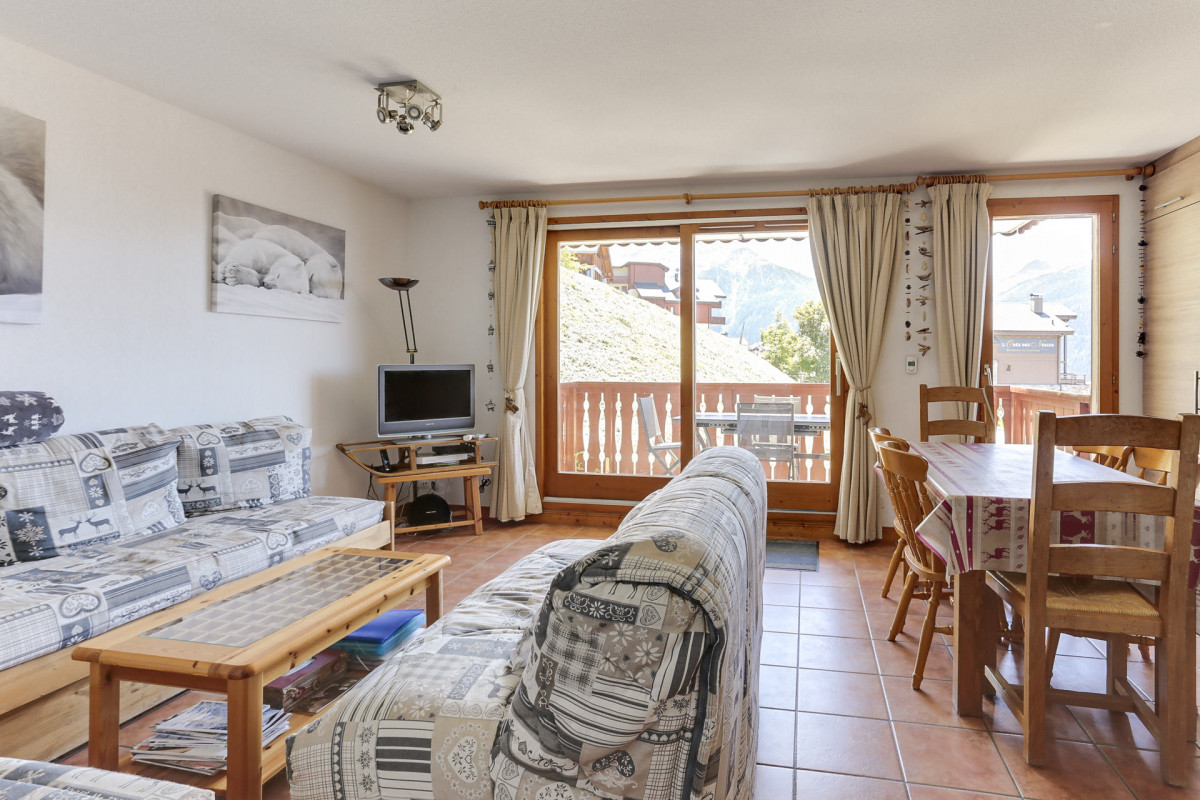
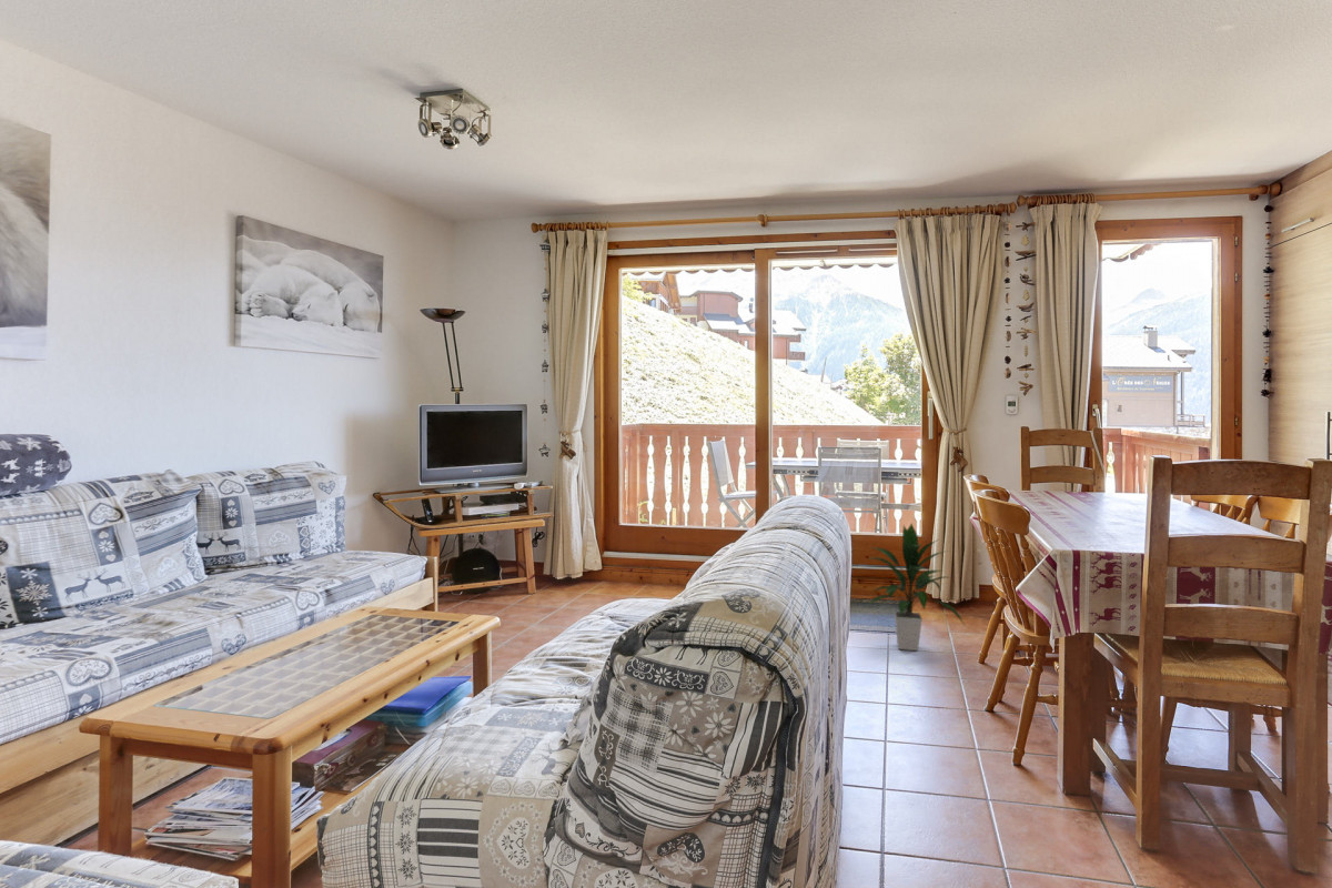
+ indoor plant [867,522,966,652]
